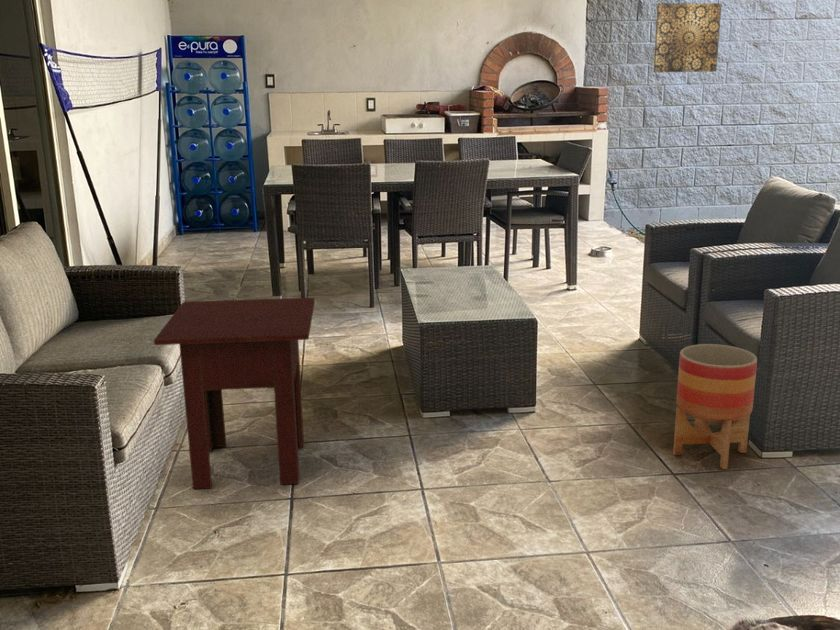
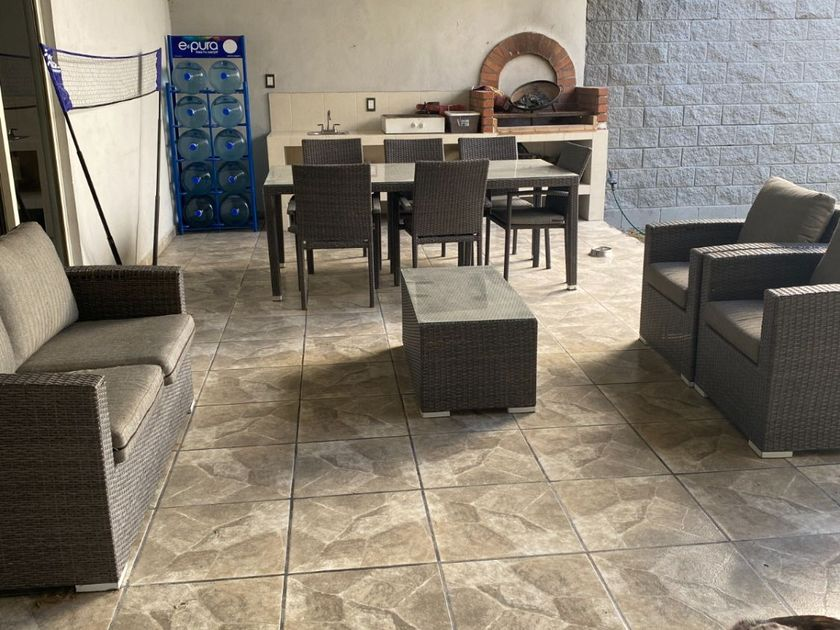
- side table [153,297,316,490]
- wall art [653,2,723,73]
- planter [672,343,758,470]
